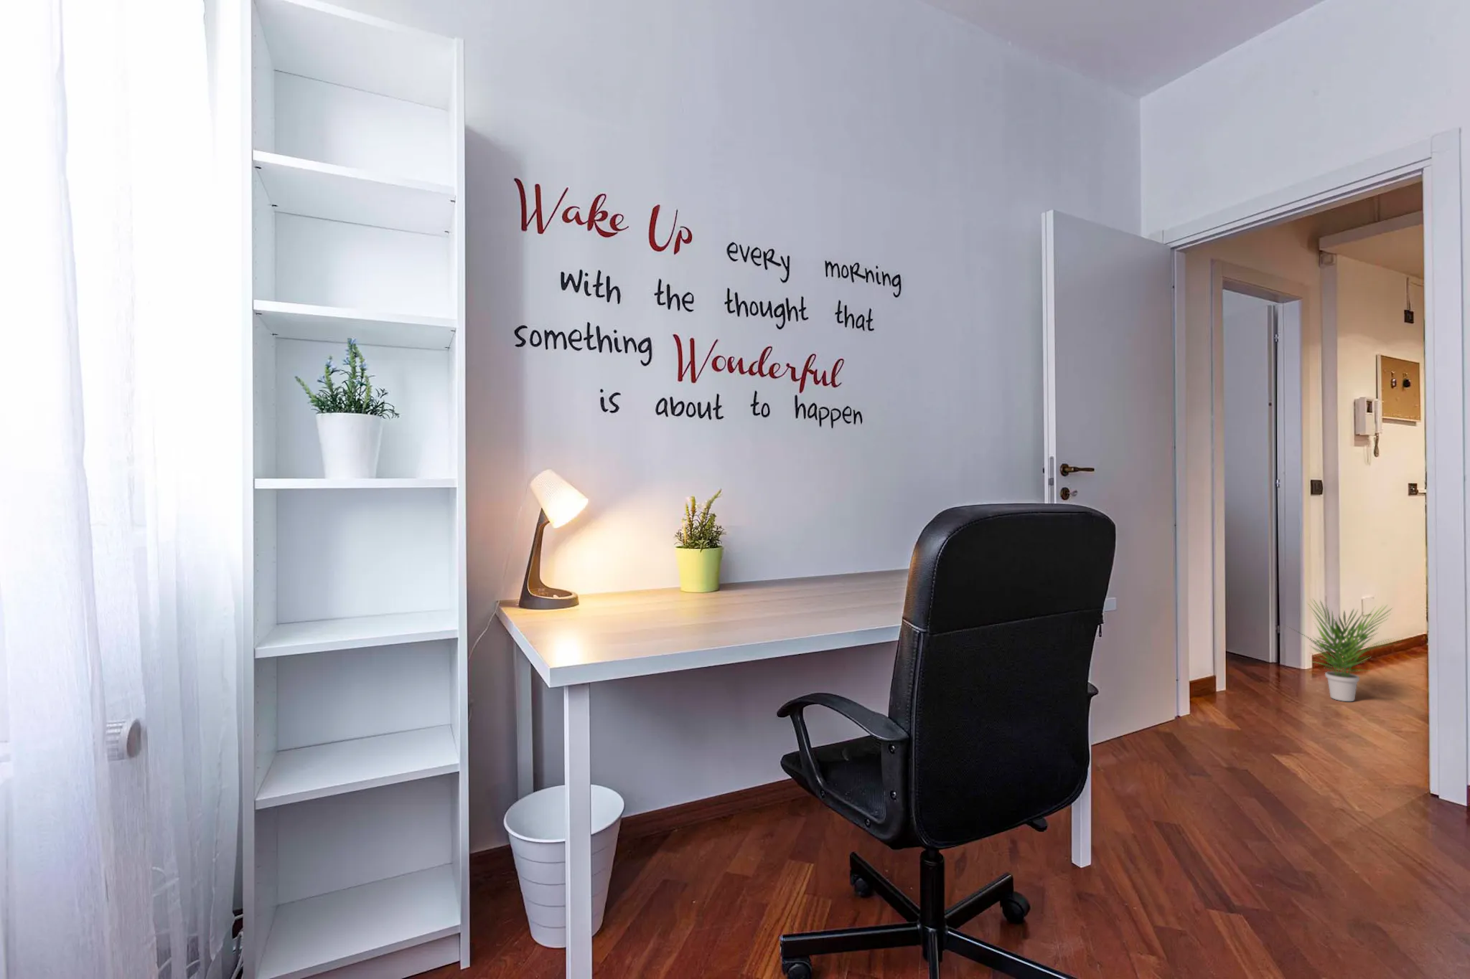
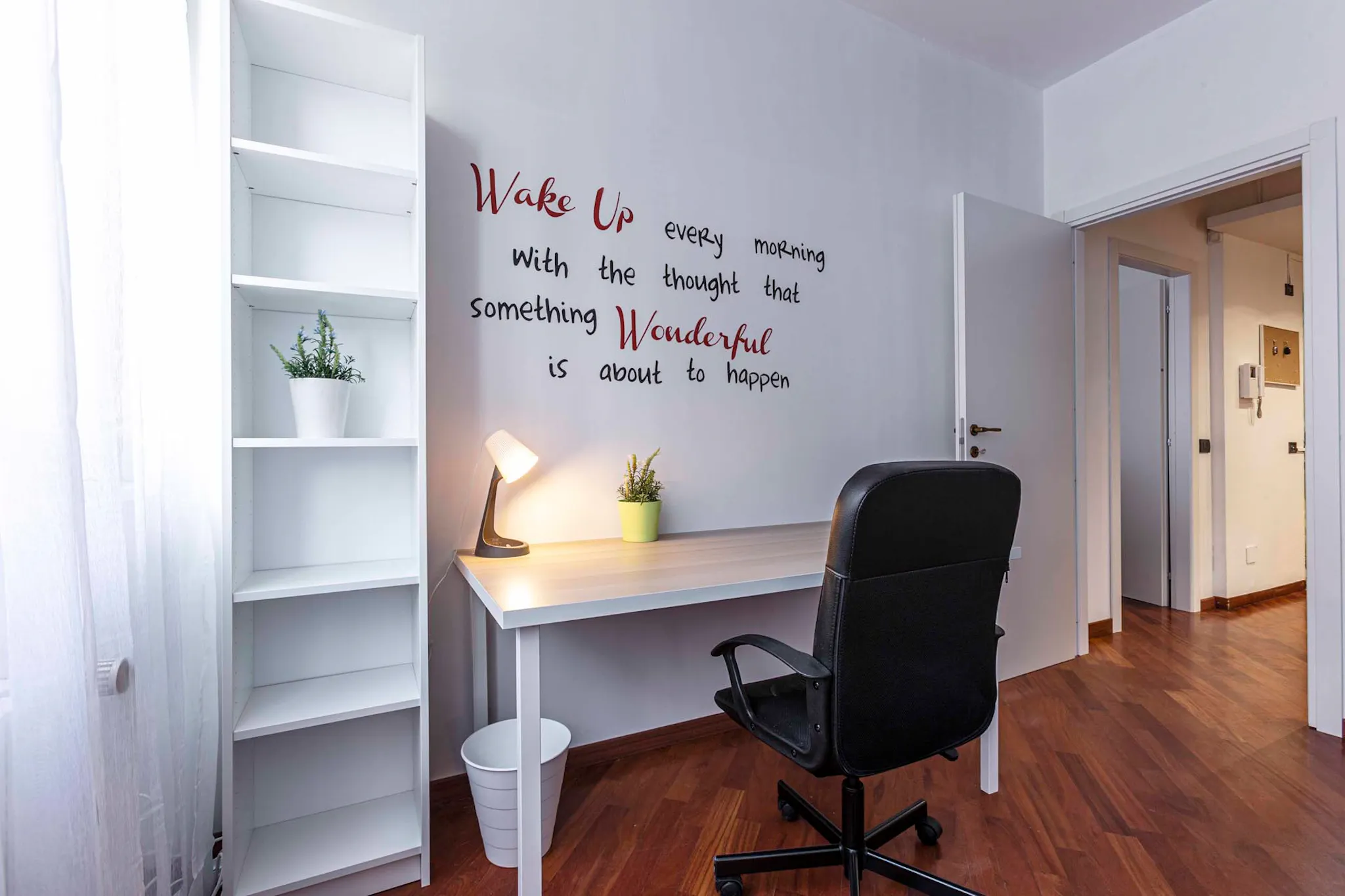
- potted plant [1282,598,1404,703]
